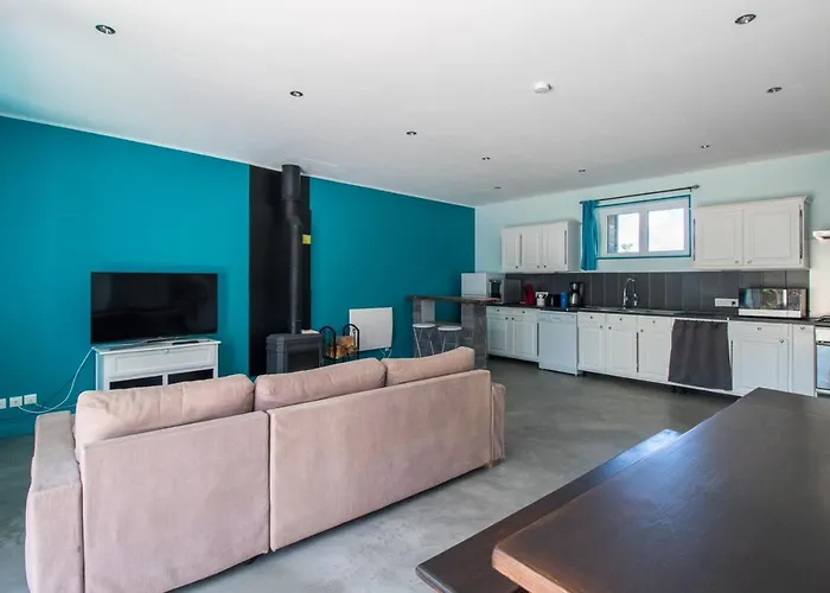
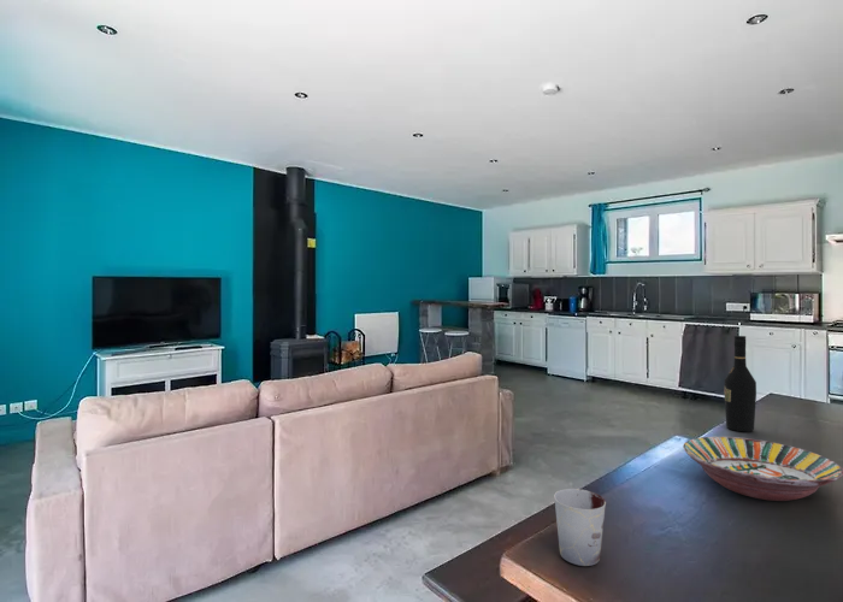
+ cup [553,488,607,567]
+ serving bowl [682,436,843,502]
+ wine bottle [723,335,757,433]
